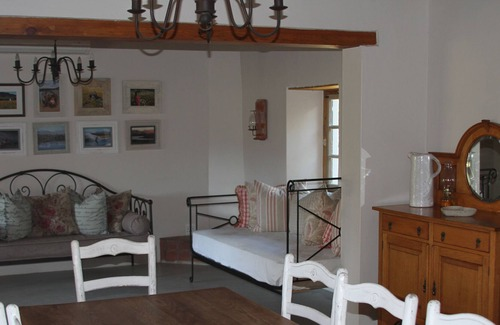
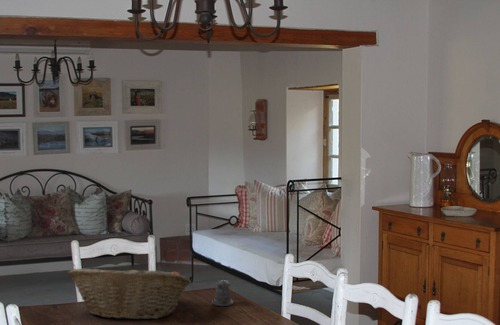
+ fruit basket [67,264,192,321]
+ pepper shaker [212,279,234,307]
